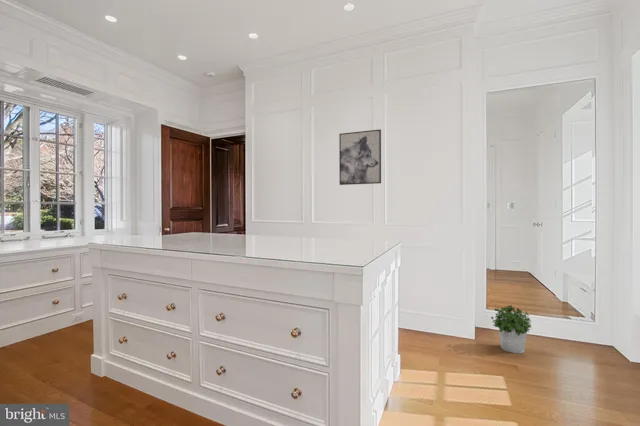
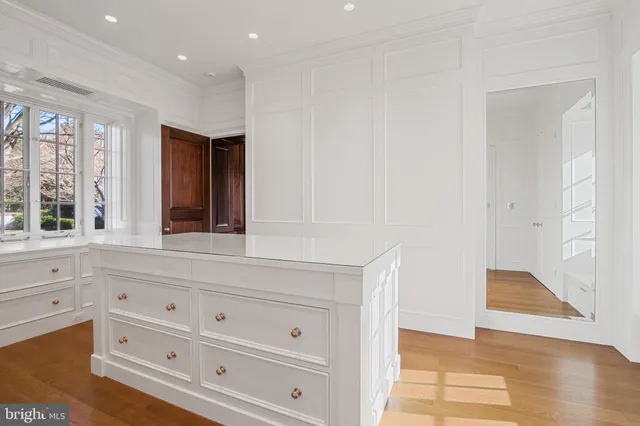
- potted plant [490,304,533,354]
- wall art [338,129,382,186]
